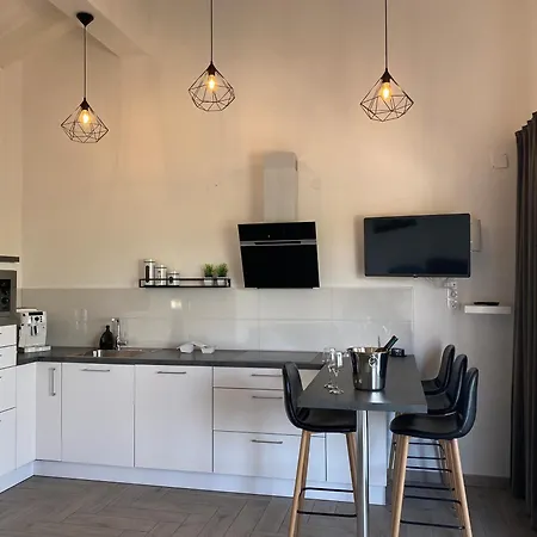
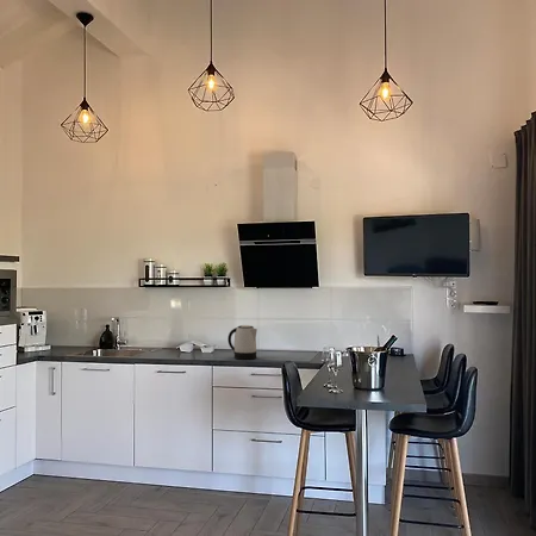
+ kettle [226,324,258,361]
